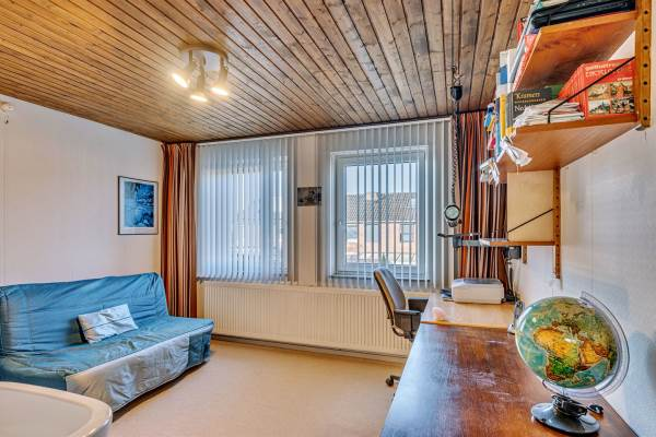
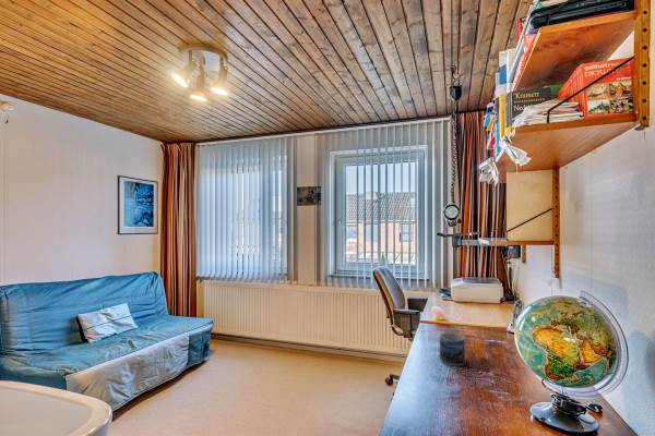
+ mug [439,332,466,366]
